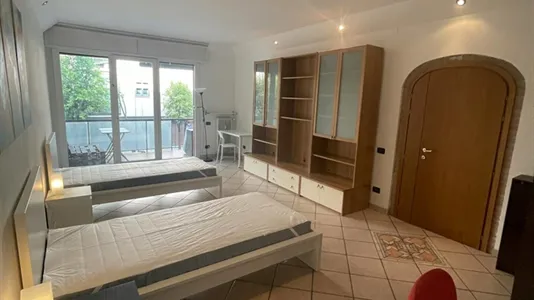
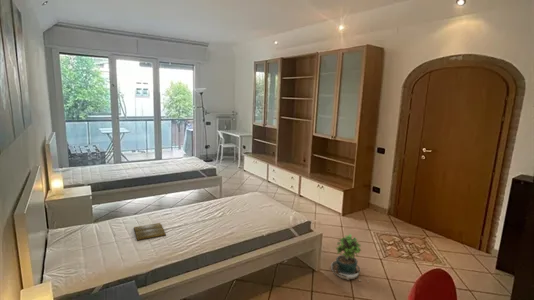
+ book [133,222,167,242]
+ potted plant [330,233,370,282]
